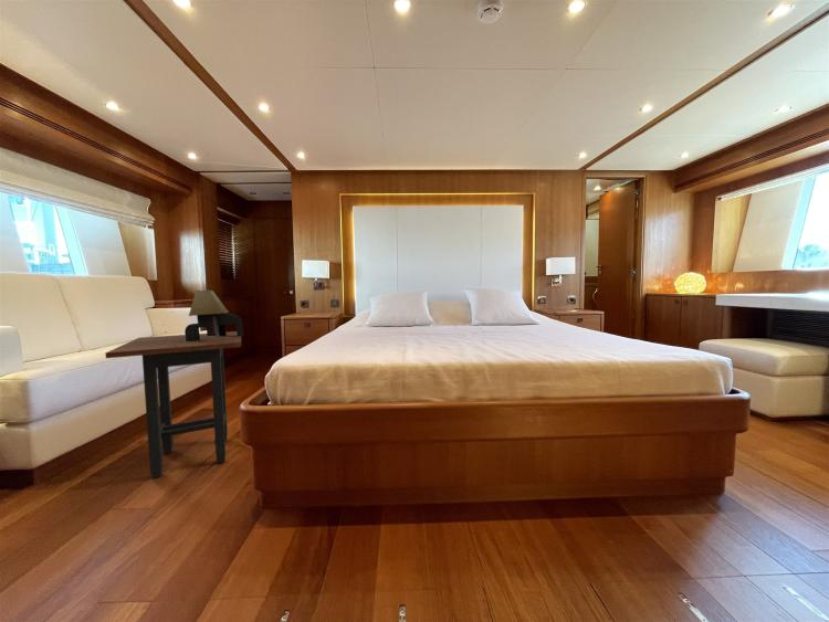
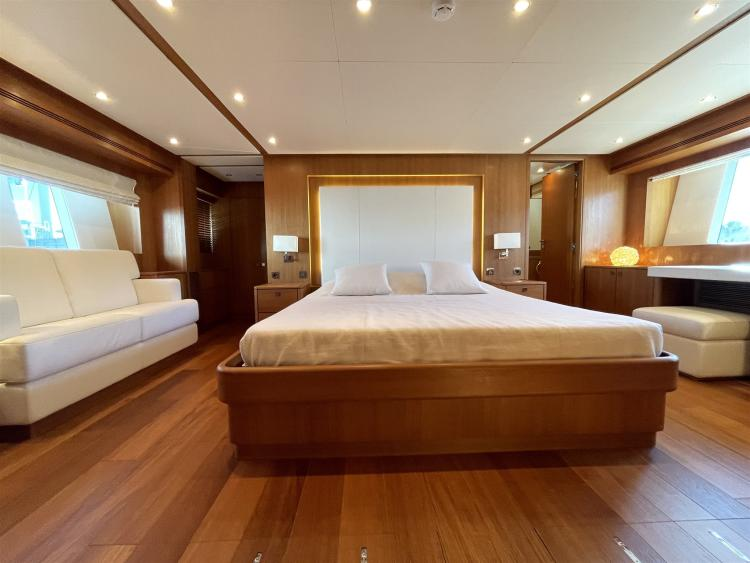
- side table [104,330,242,481]
- table lamp [161,289,244,341]
